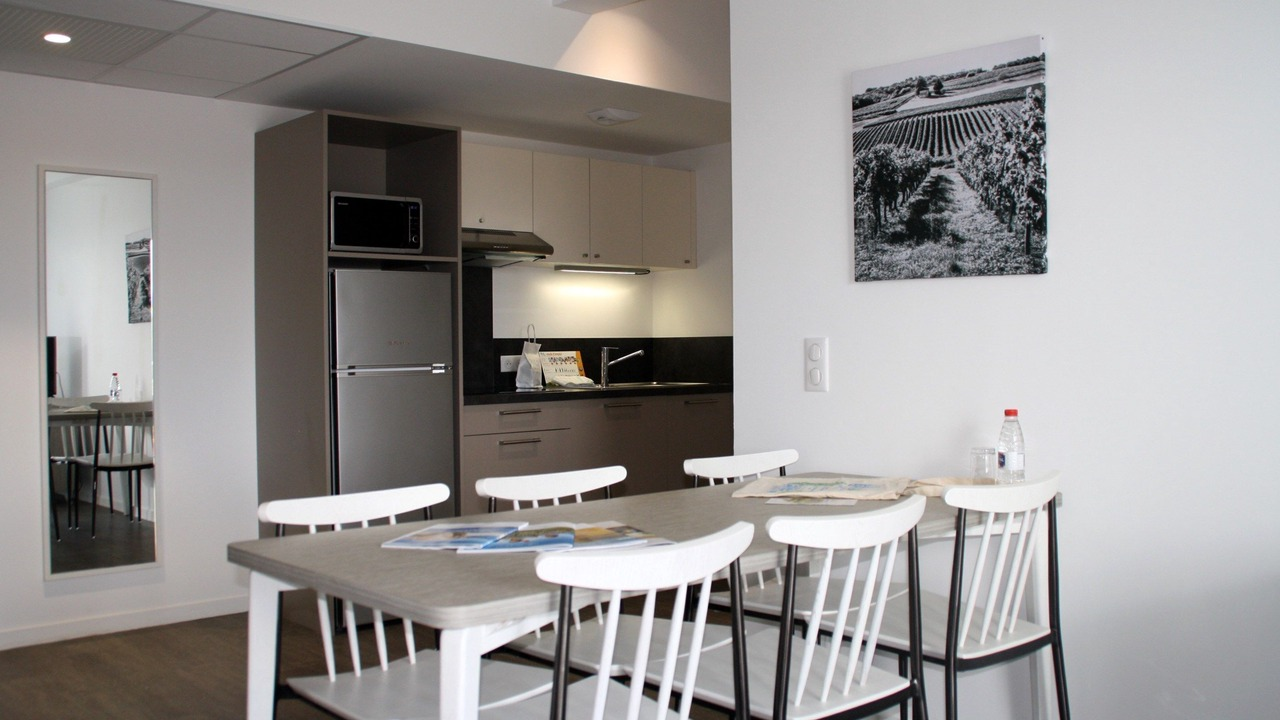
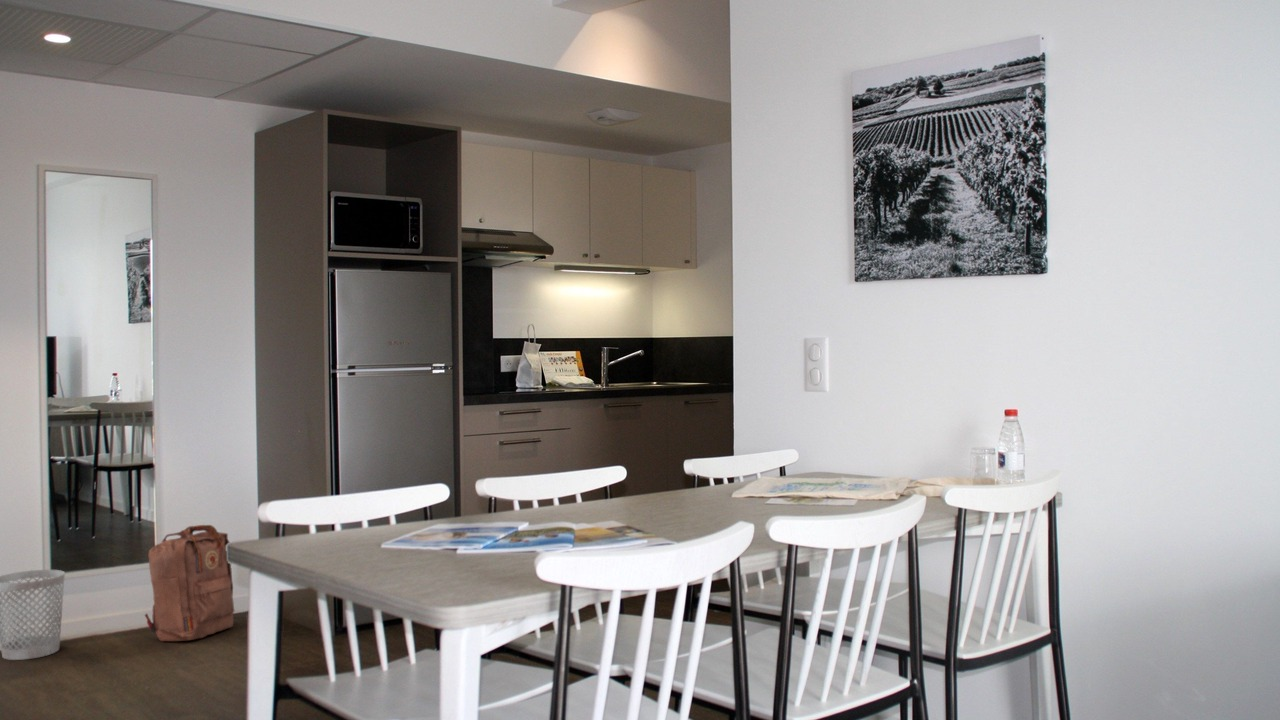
+ backpack [144,524,235,642]
+ wastebasket [0,569,66,661]
